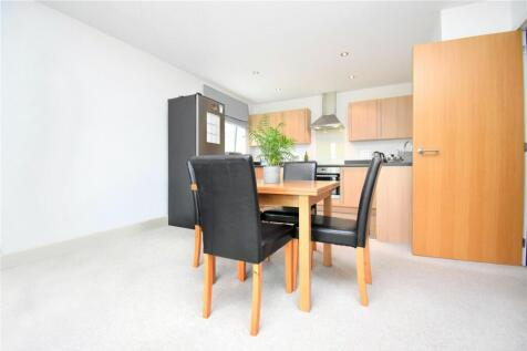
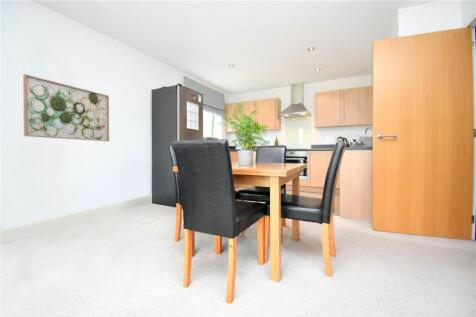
+ wall art [22,73,110,142]
